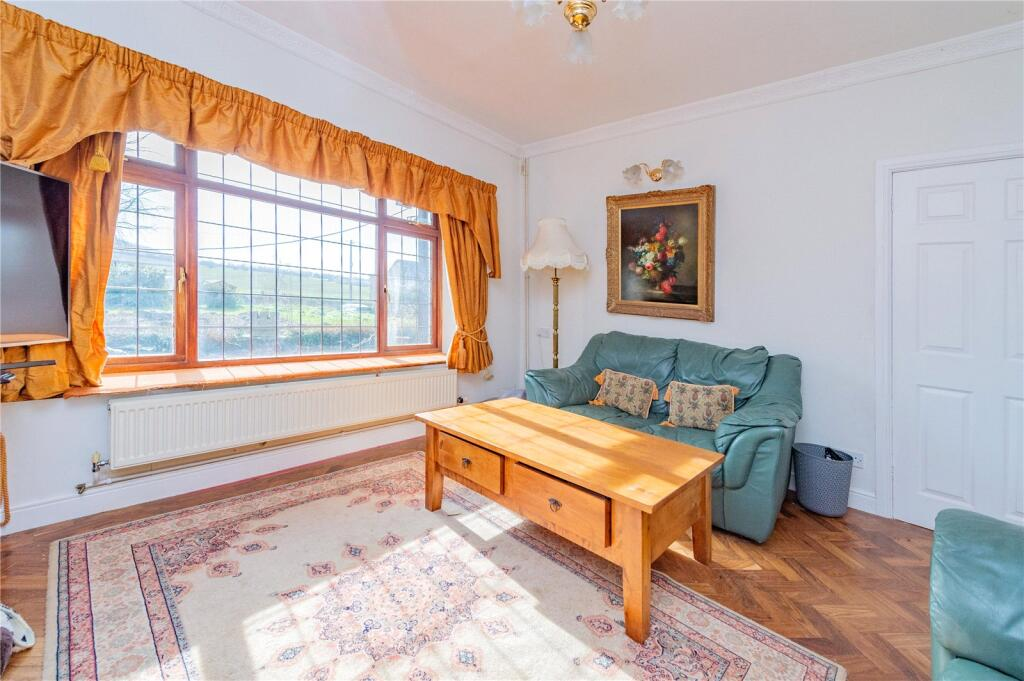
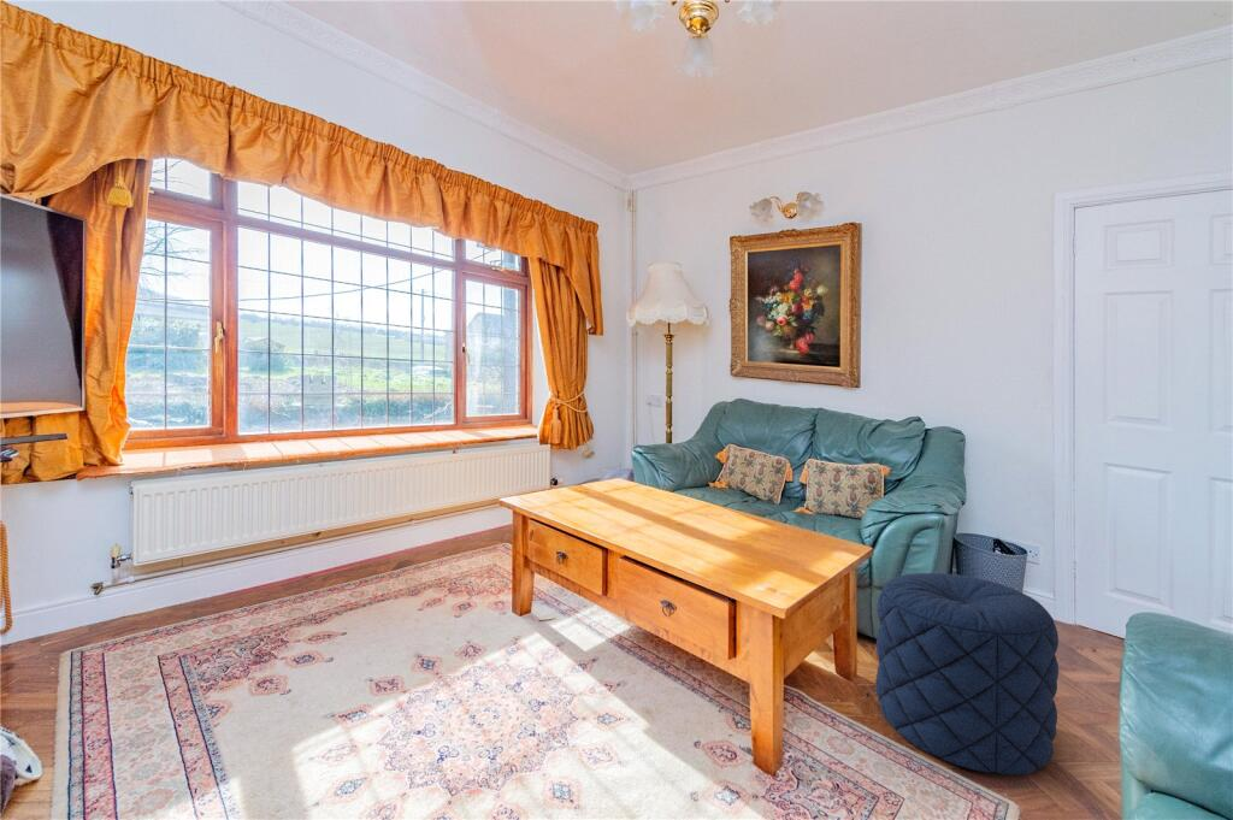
+ pouf [874,572,1060,775]
